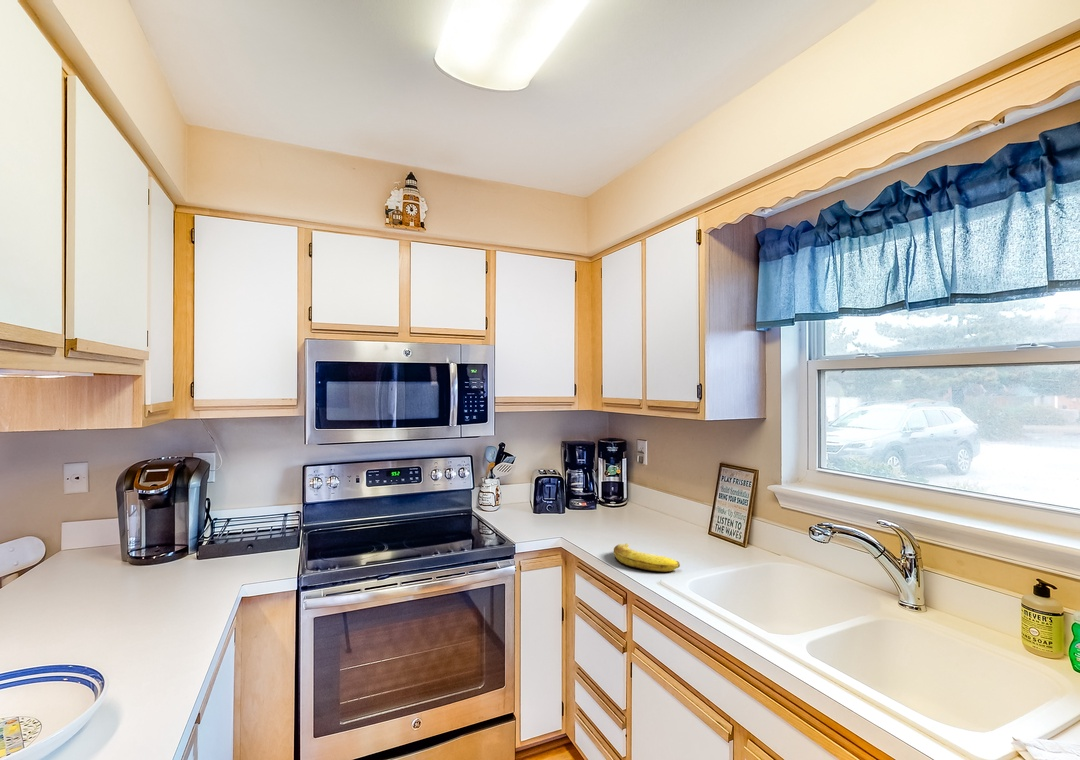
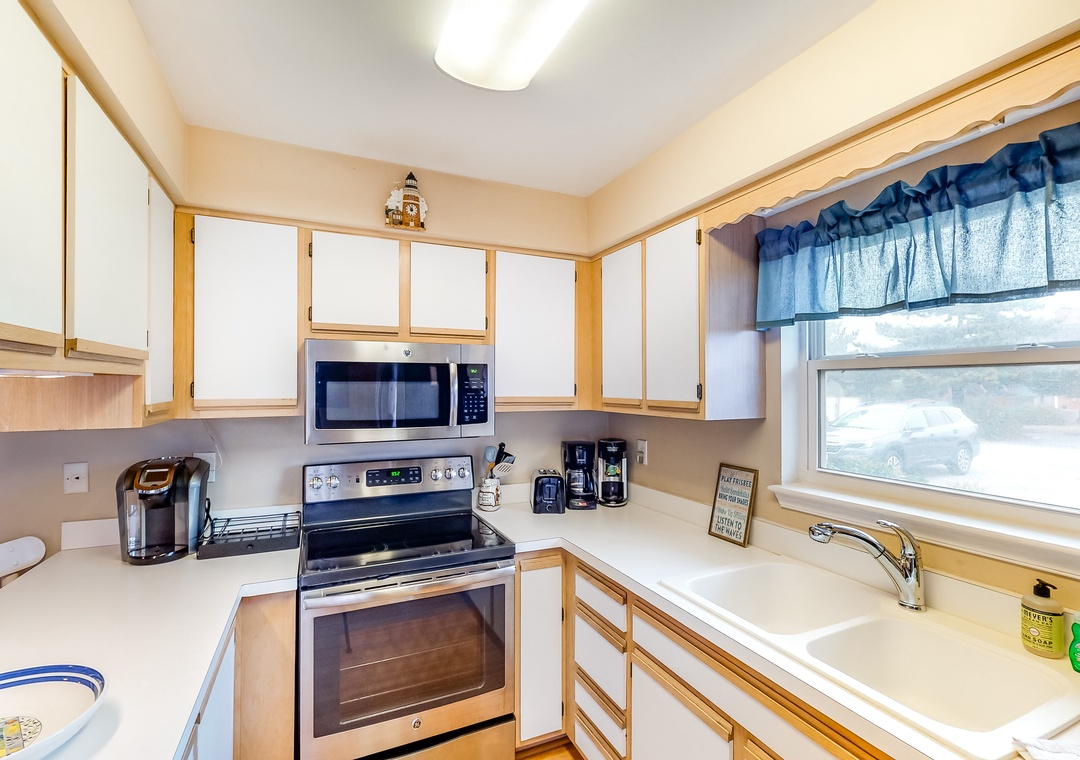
- banana [613,542,681,573]
